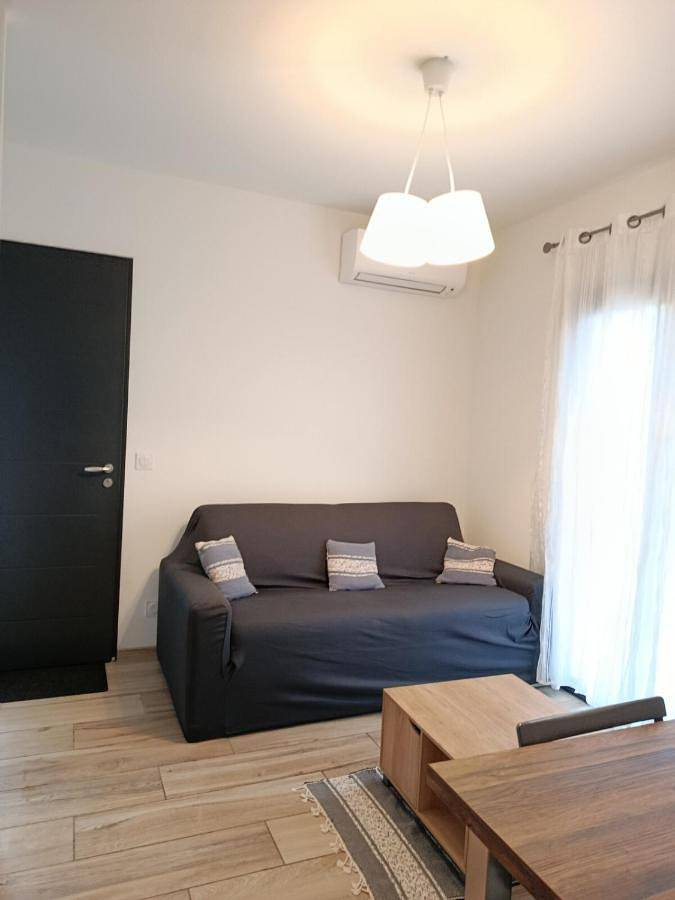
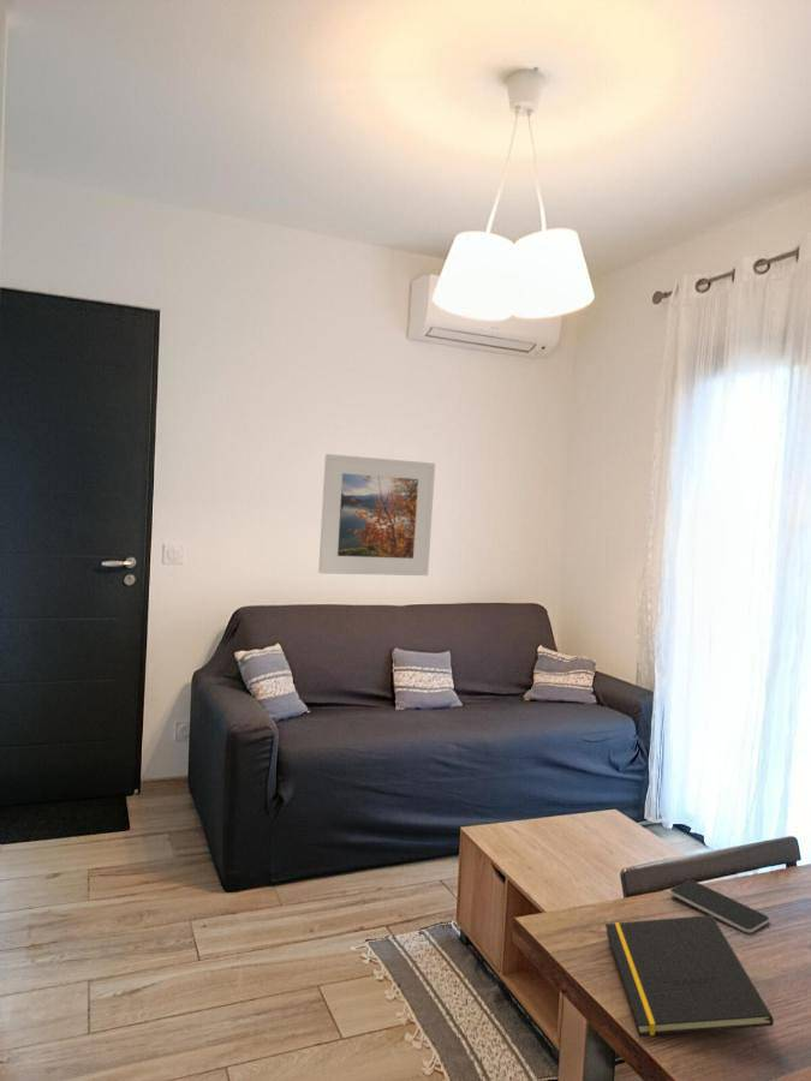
+ notepad [604,914,775,1037]
+ smartphone [668,879,770,934]
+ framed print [317,453,436,577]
